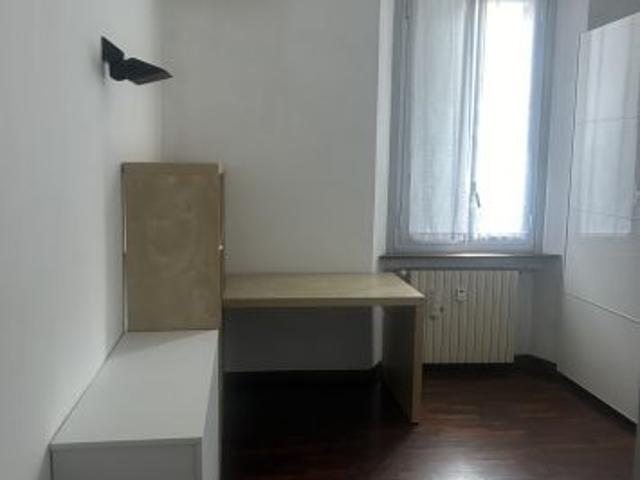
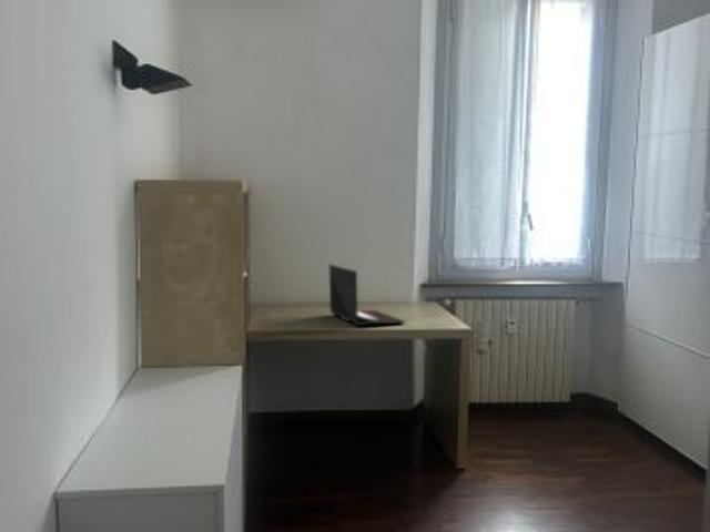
+ laptop [327,263,406,327]
